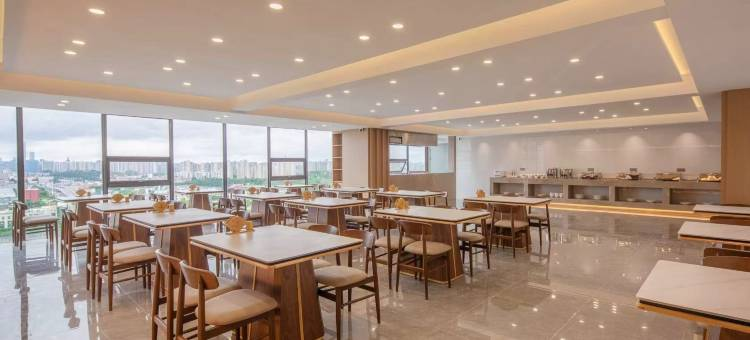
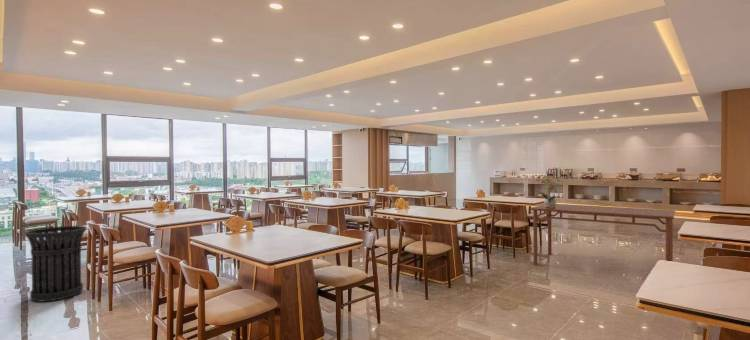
+ potted plant [533,175,562,208]
+ dining table [529,203,676,266]
+ trash can [23,225,88,303]
